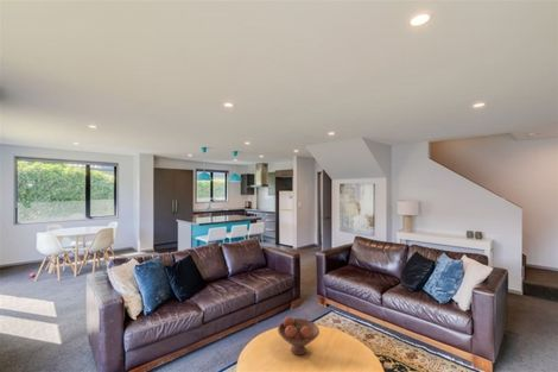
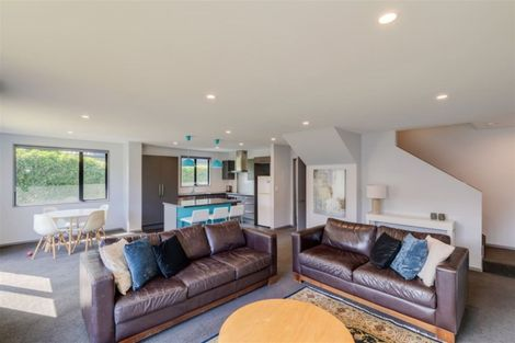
- fruit bowl [277,315,321,357]
